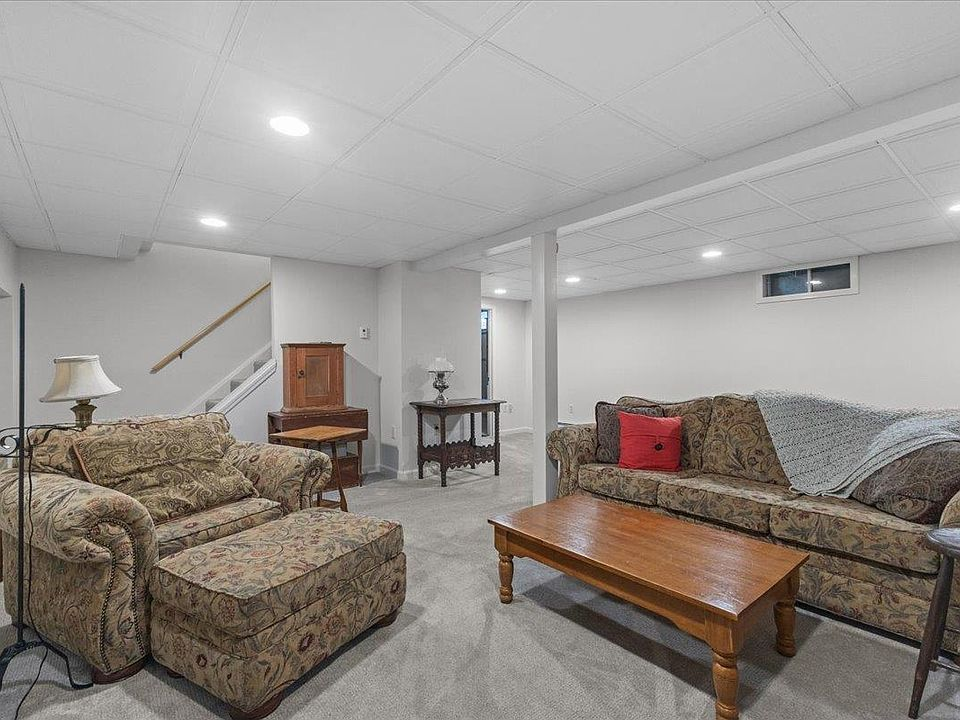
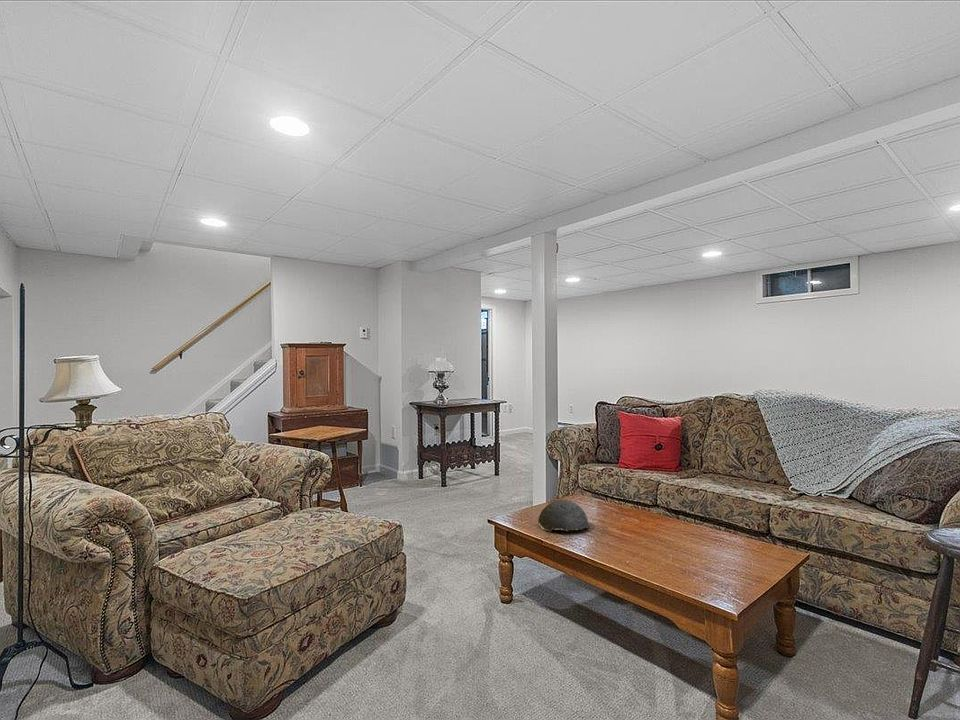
+ decorative bowl [537,499,591,532]
